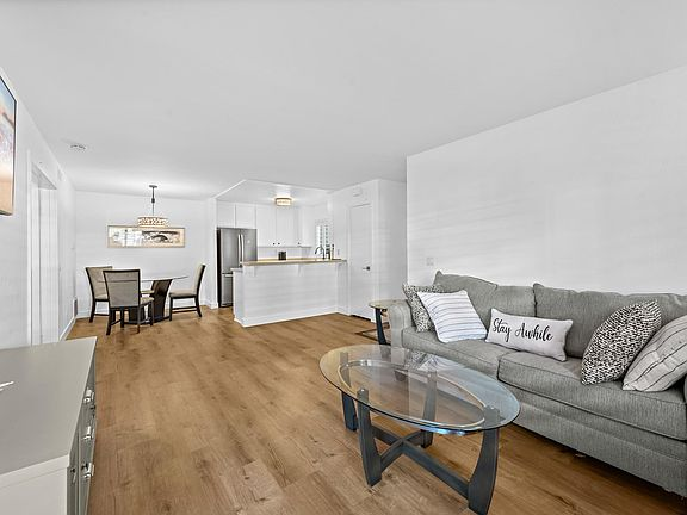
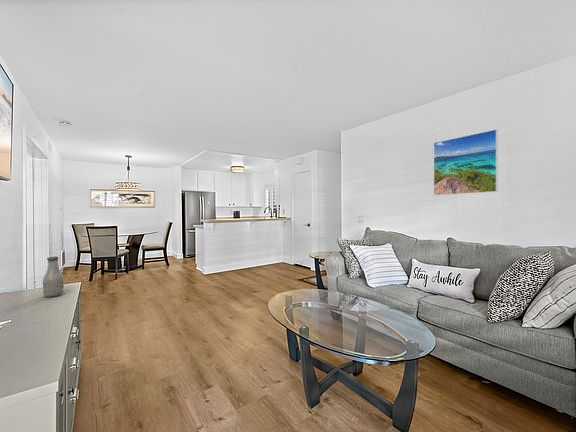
+ bottle [42,255,65,298]
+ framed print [433,128,499,196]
